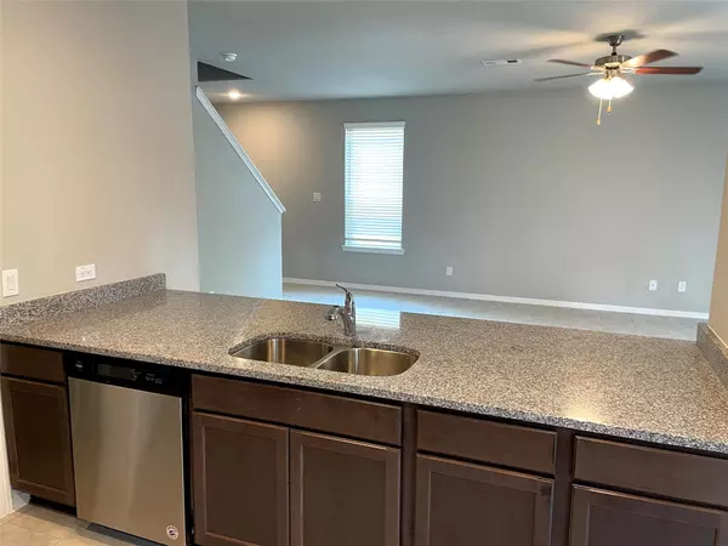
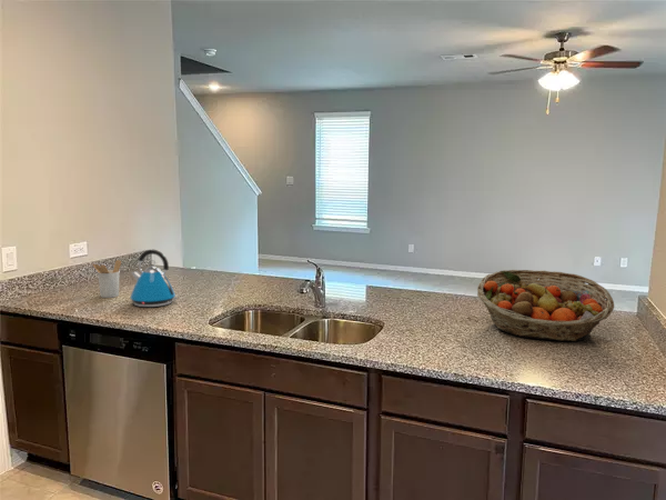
+ kettle [129,249,179,308]
+ utensil holder [92,259,122,299]
+ fruit basket [476,269,615,342]
